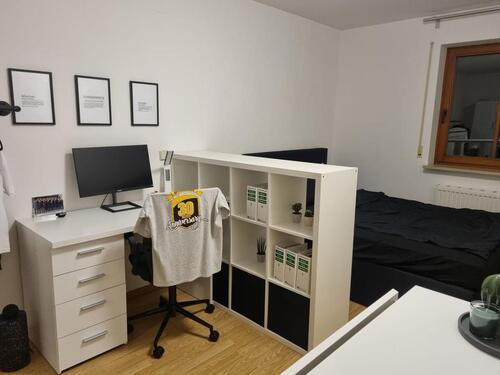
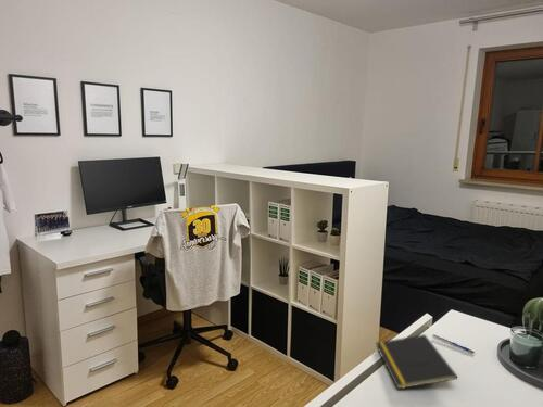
+ pen [431,333,476,354]
+ notepad [375,333,458,390]
